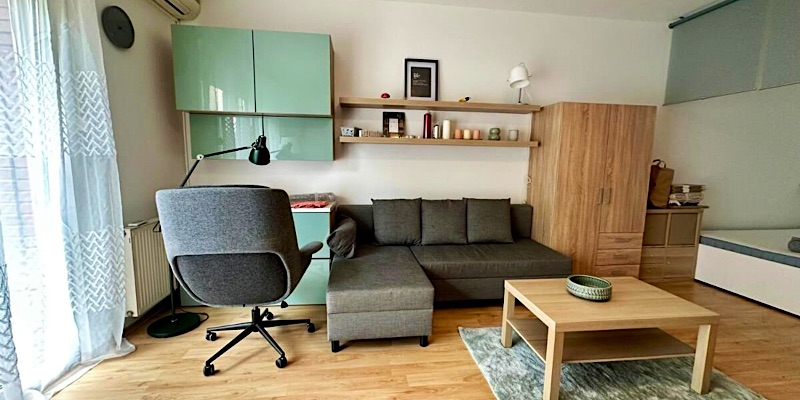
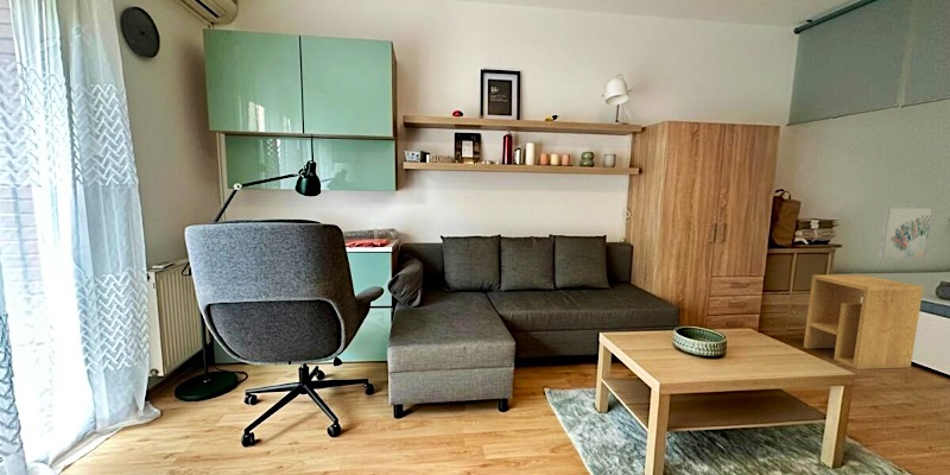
+ side table [803,273,925,370]
+ wall art [878,205,935,259]
